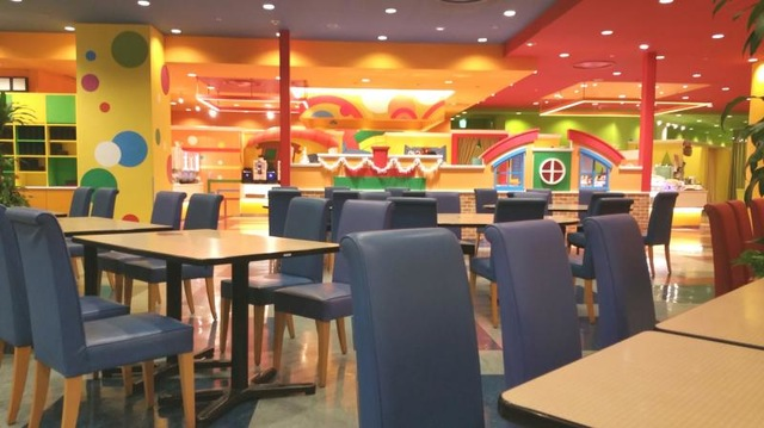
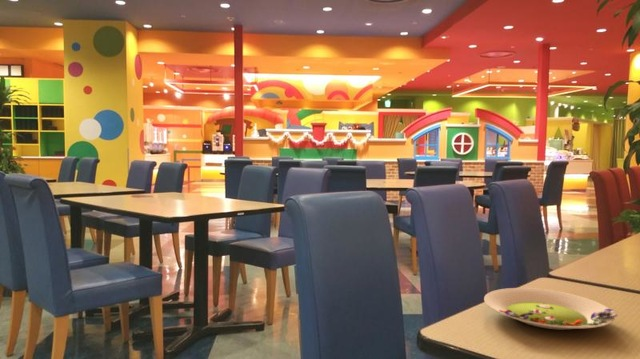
+ salad plate [483,287,618,331]
